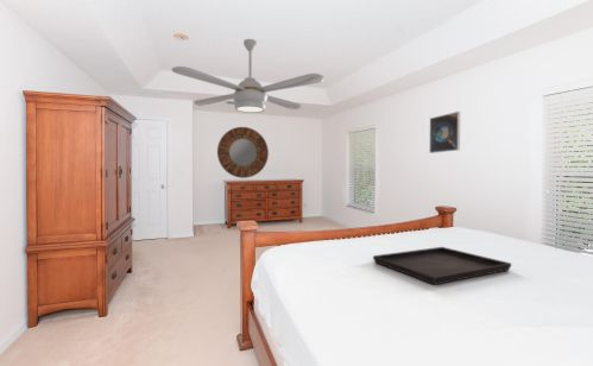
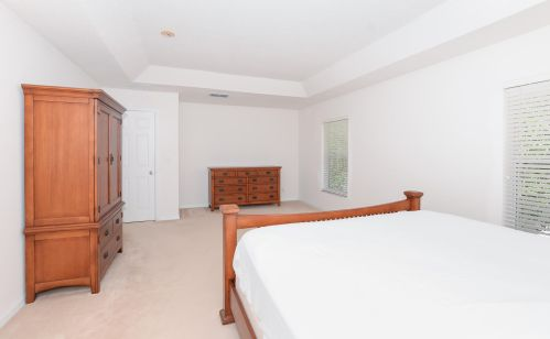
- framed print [429,111,461,154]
- home mirror [216,126,270,179]
- ceiling fan [170,38,326,114]
- serving tray [372,246,512,286]
